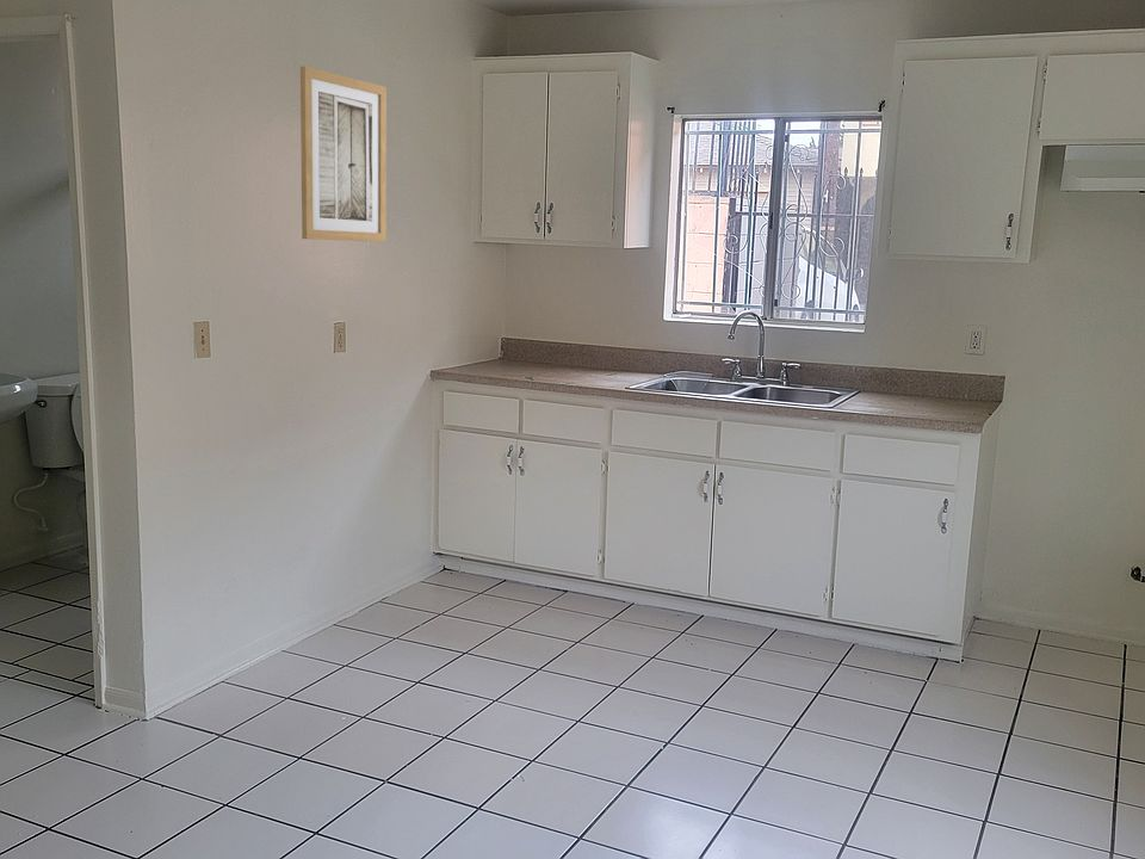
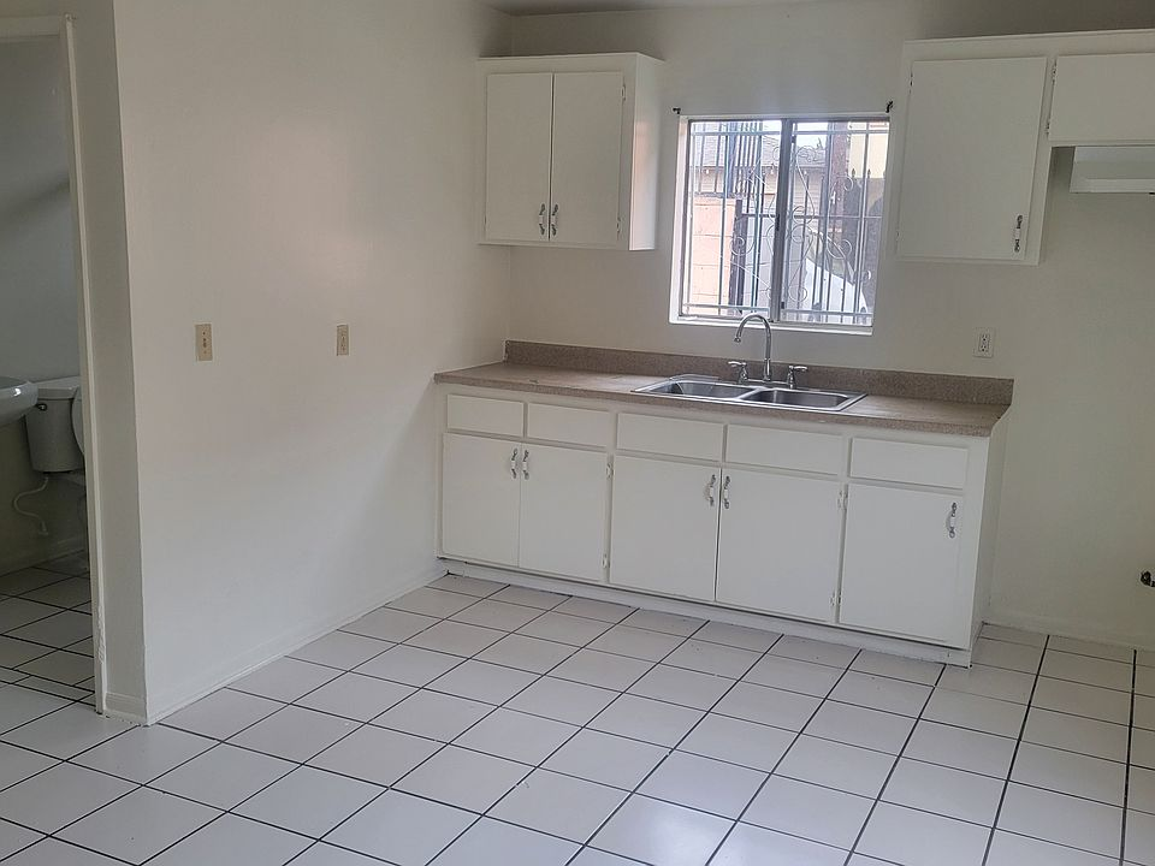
- wall art [299,66,388,243]
